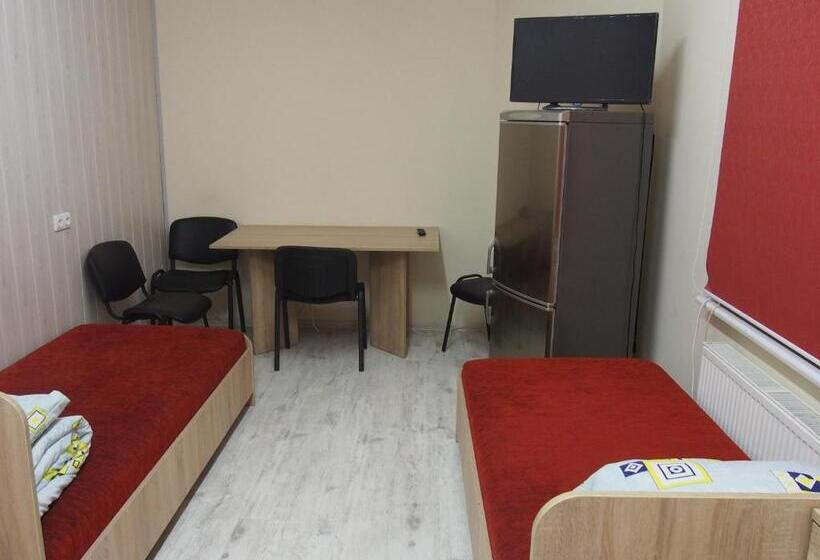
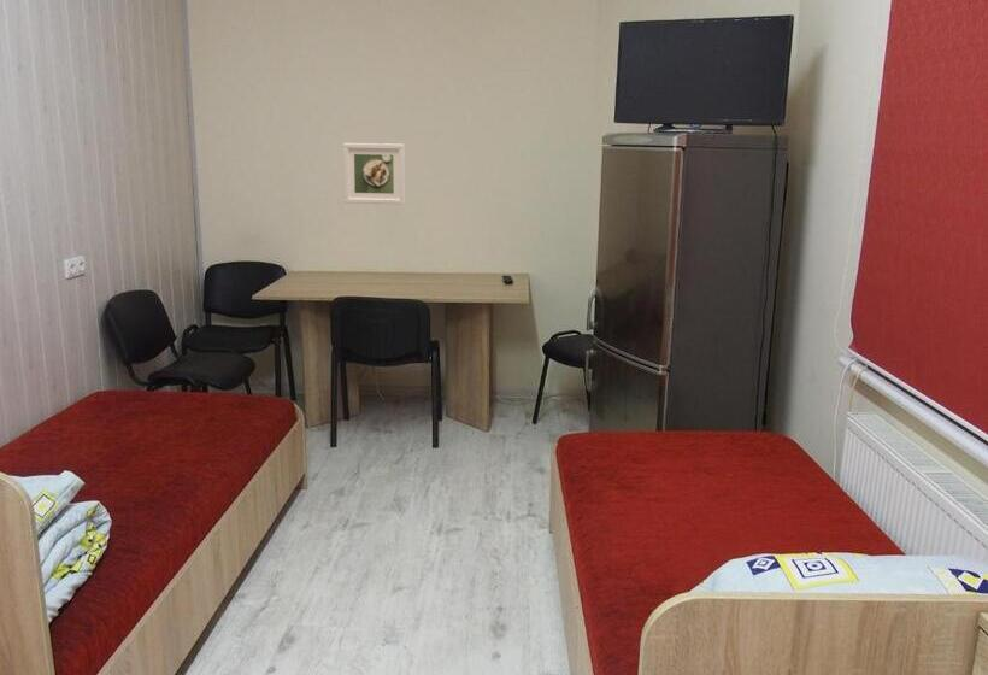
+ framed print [342,142,406,205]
